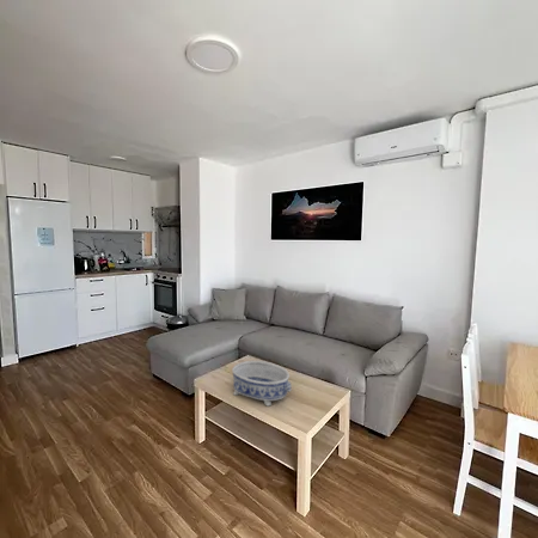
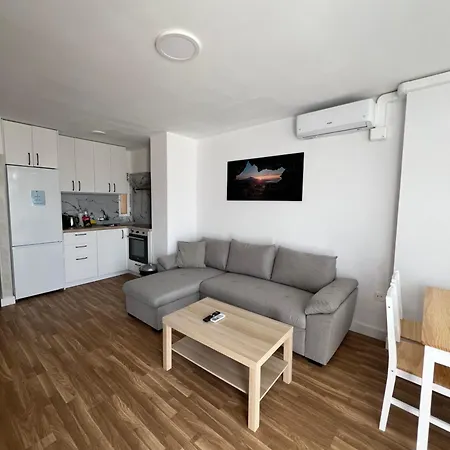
- decorative bowl [231,360,293,408]
